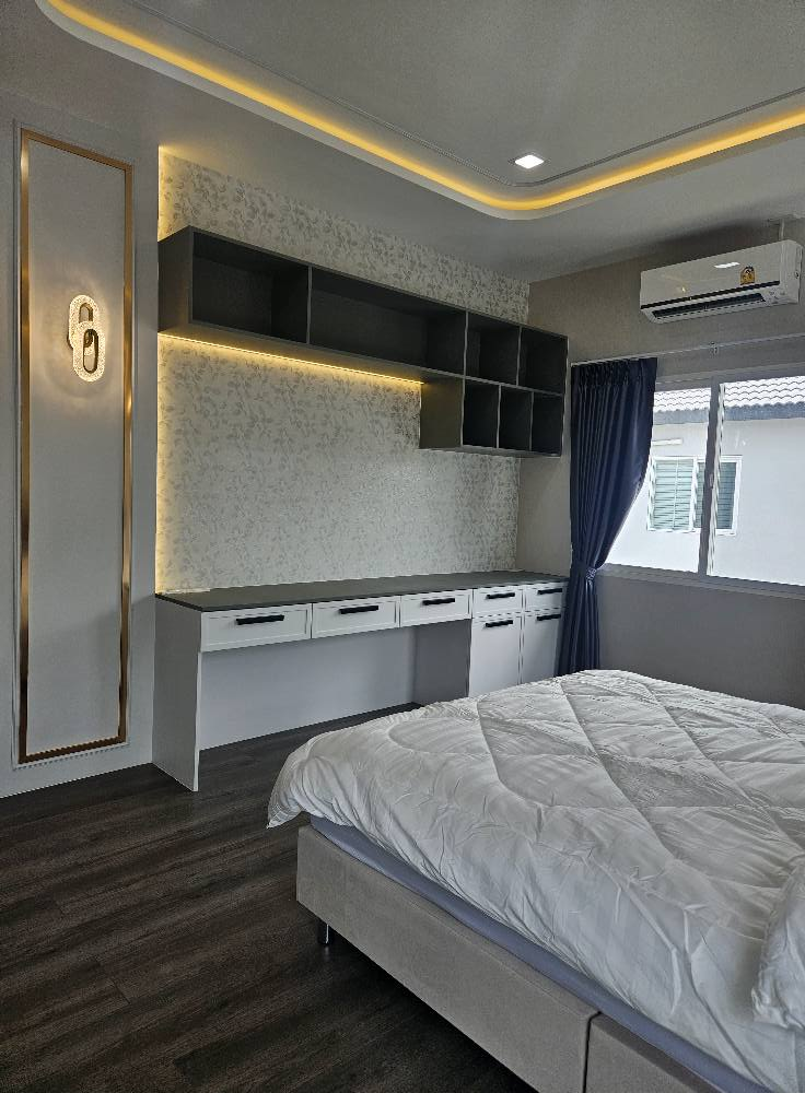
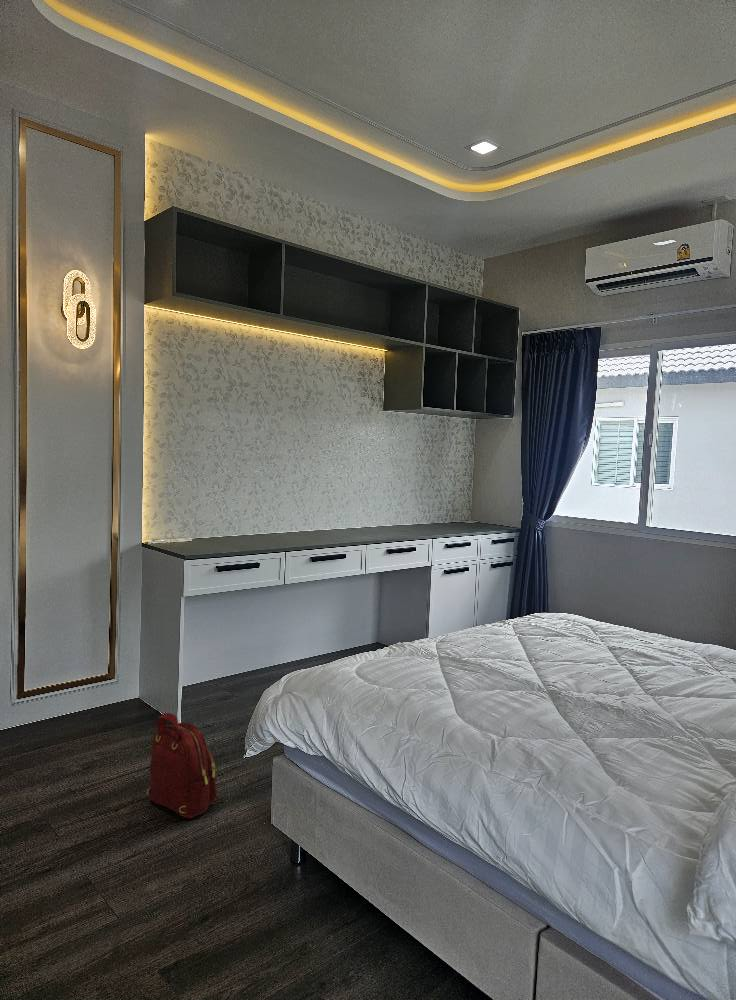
+ backpack [146,712,218,821]
